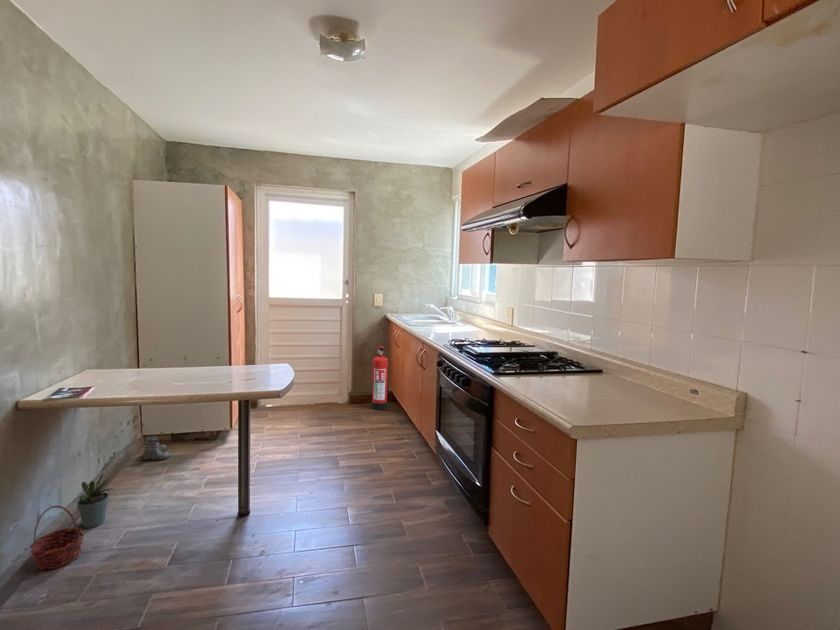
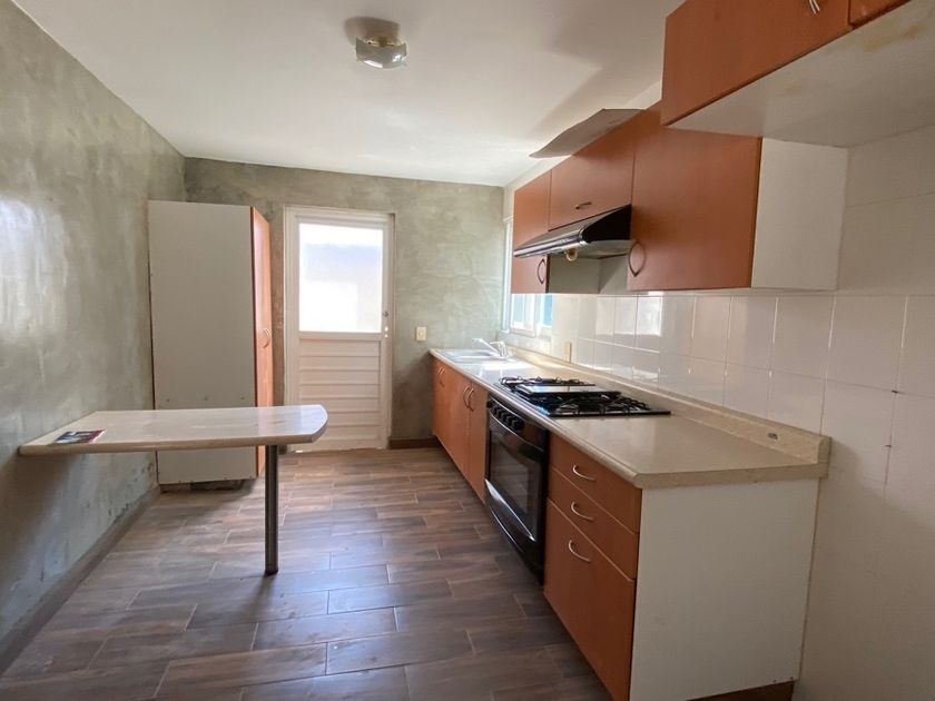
- boots [142,435,171,464]
- potted plant [74,472,112,529]
- basket [29,505,85,571]
- fire extinguisher [371,346,390,411]
